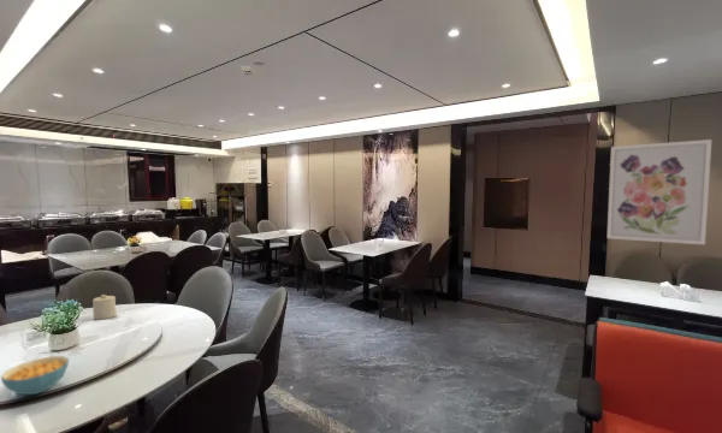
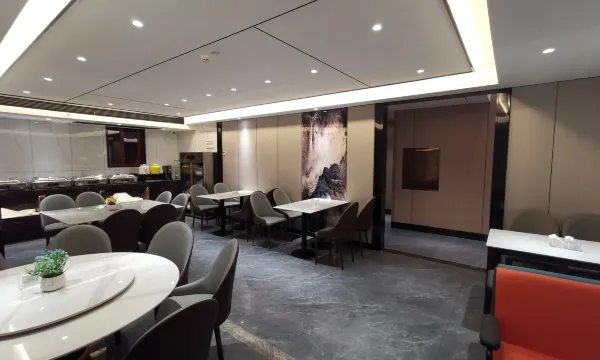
- wall art [606,138,712,245]
- cereal bowl [0,355,70,396]
- candle [91,293,118,321]
